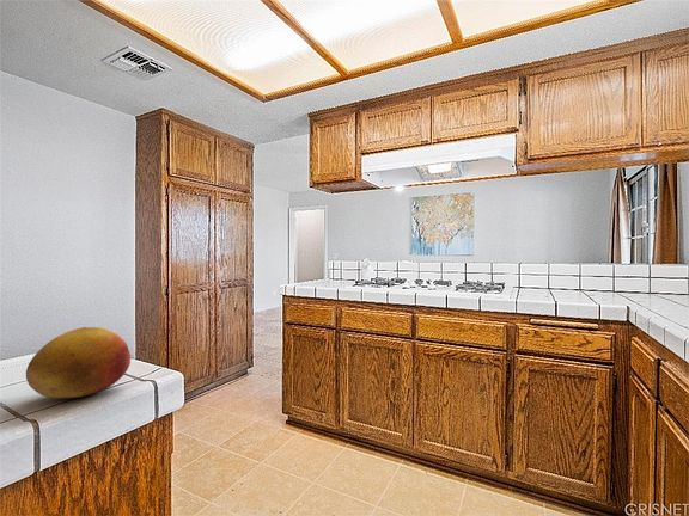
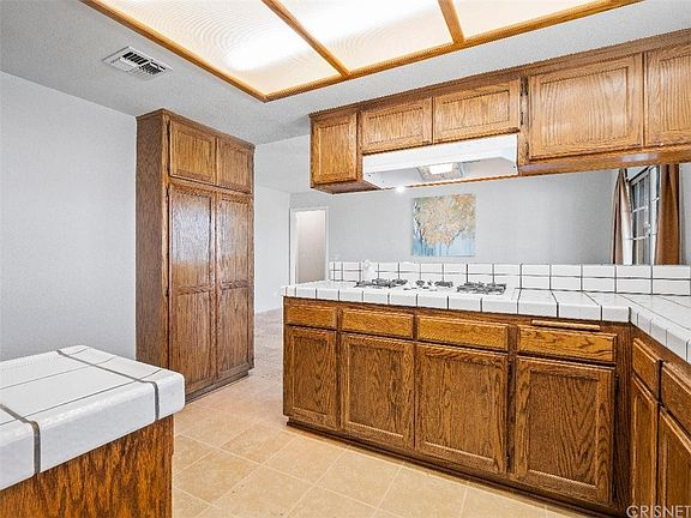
- fruit [25,326,132,399]
